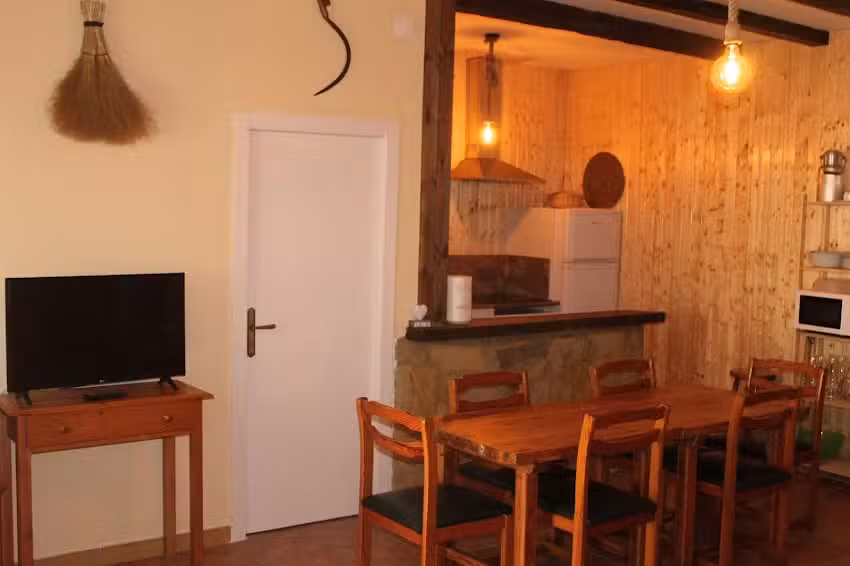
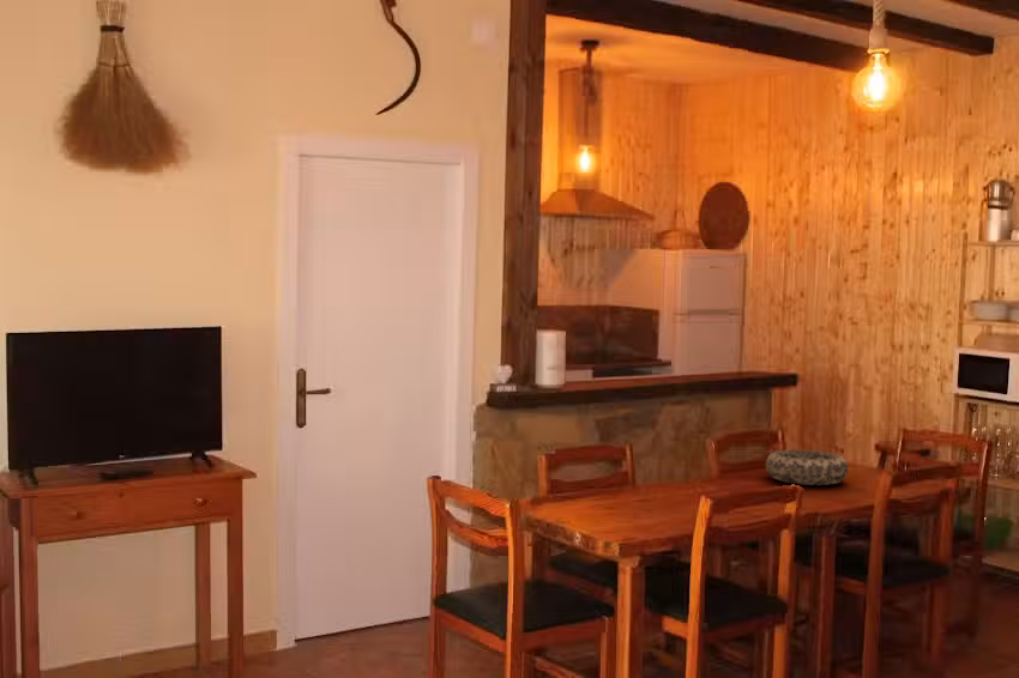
+ decorative bowl [765,448,850,486]
